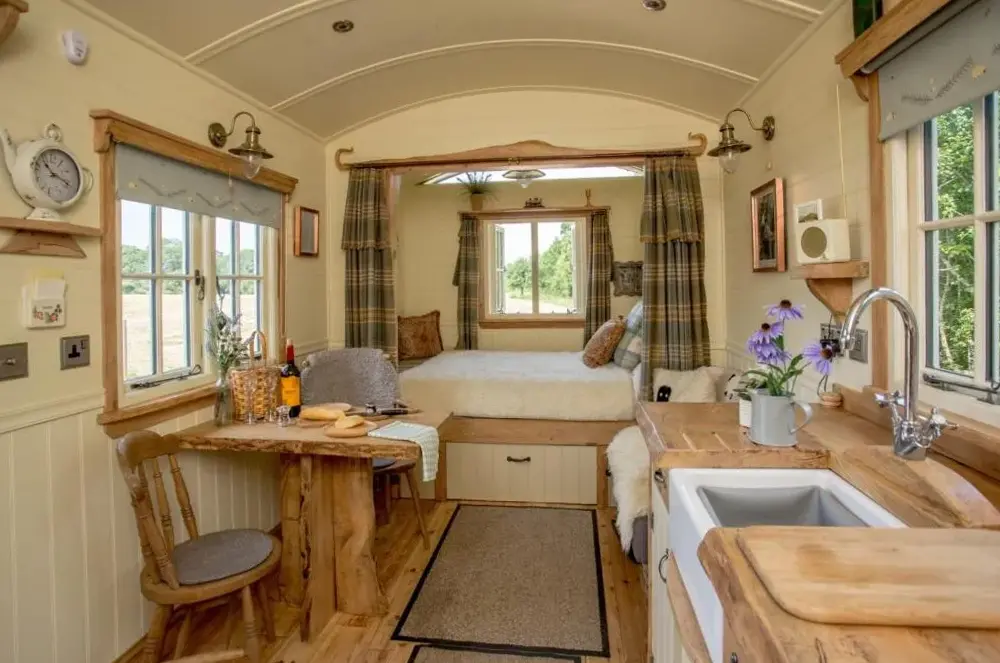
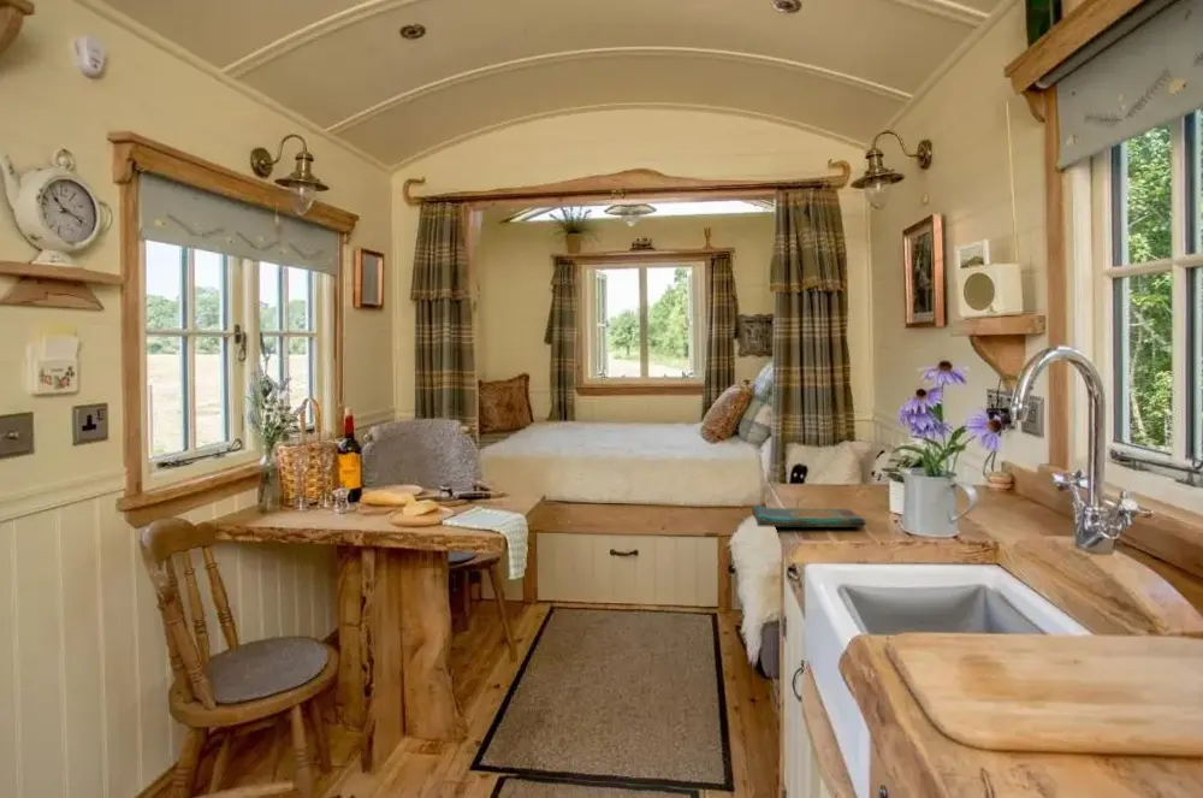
+ dish towel [751,504,867,528]
